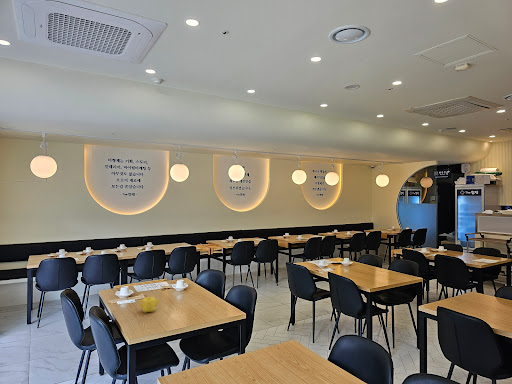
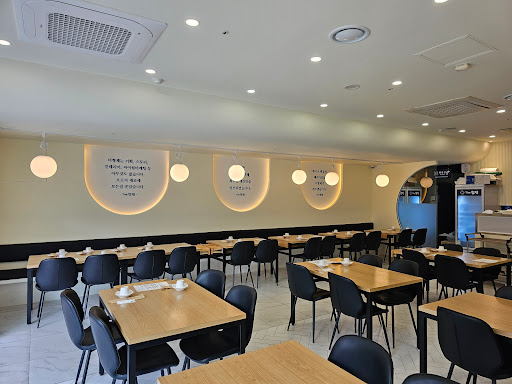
- teapot [138,296,161,314]
